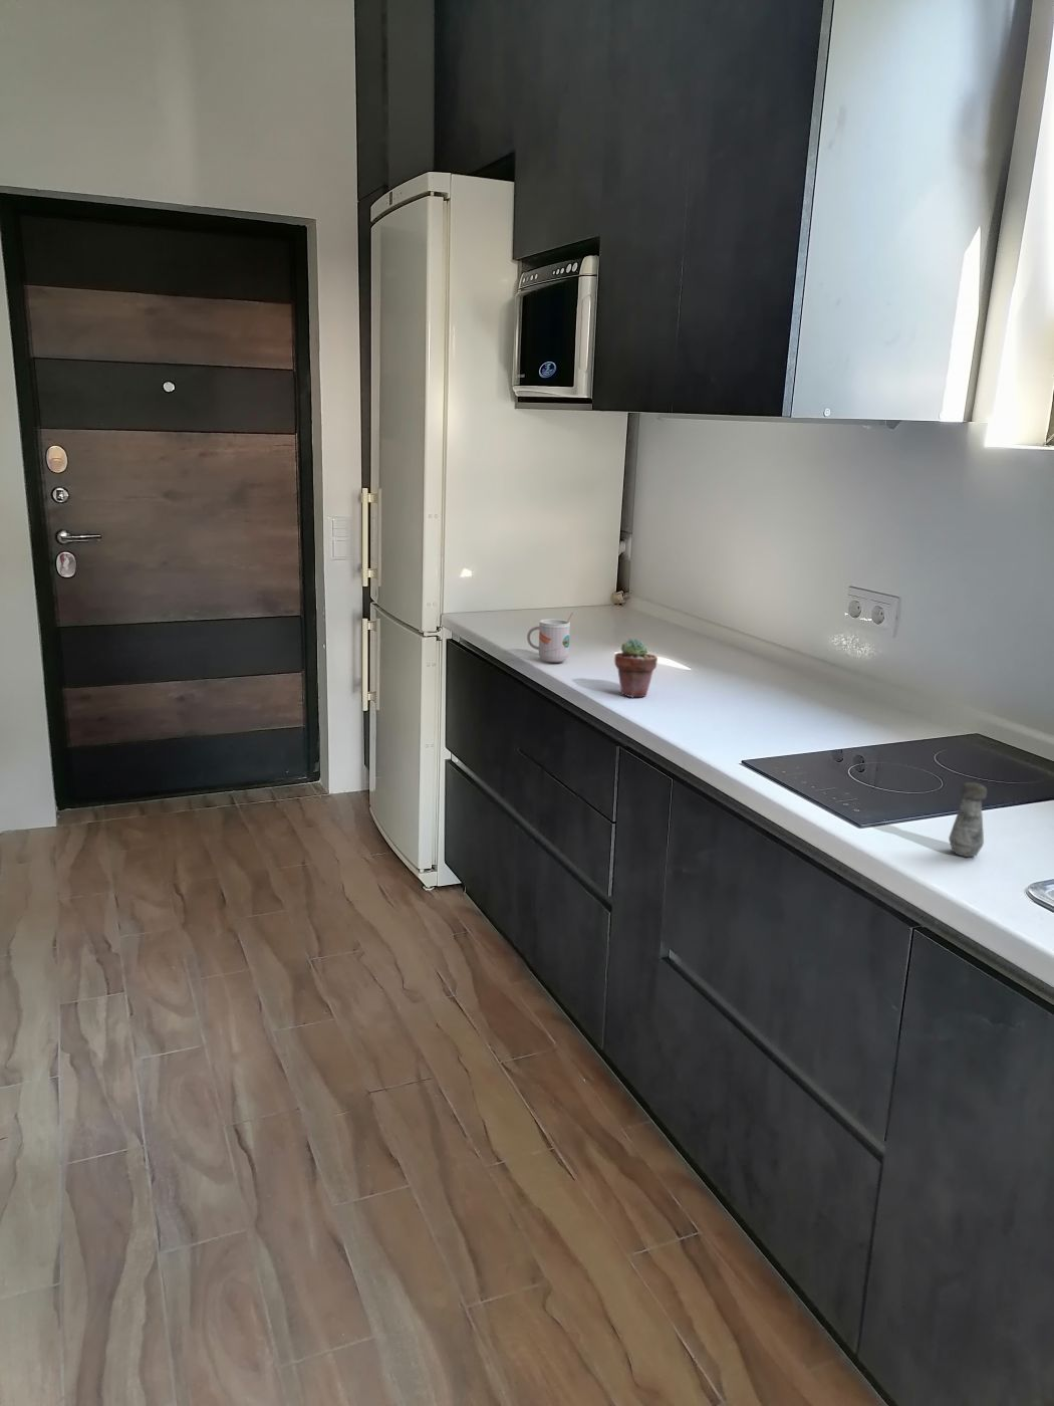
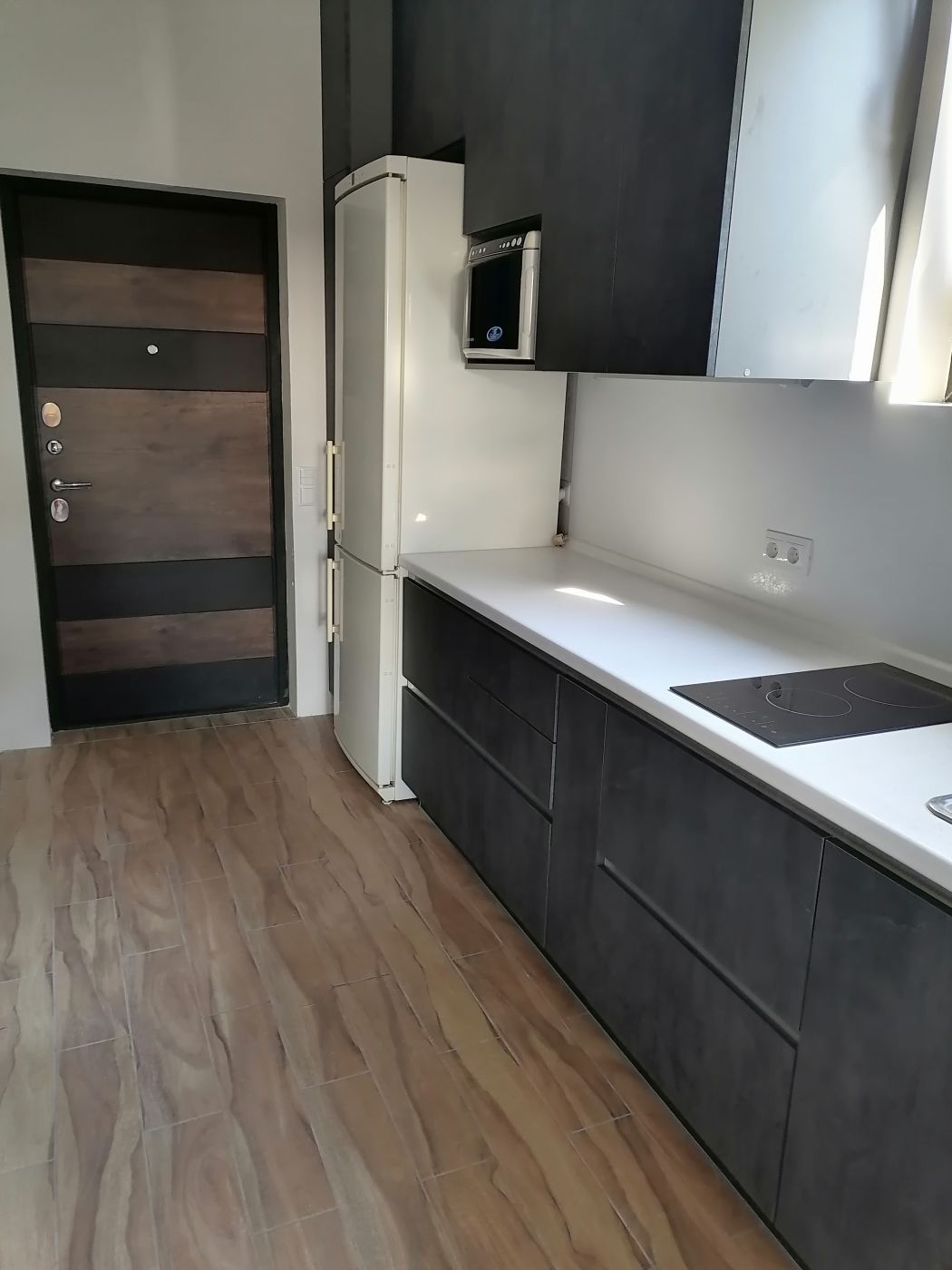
- salt shaker [948,782,988,858]
- potted succulent [613,638,659,697]
- mug [526,611,575,663]
